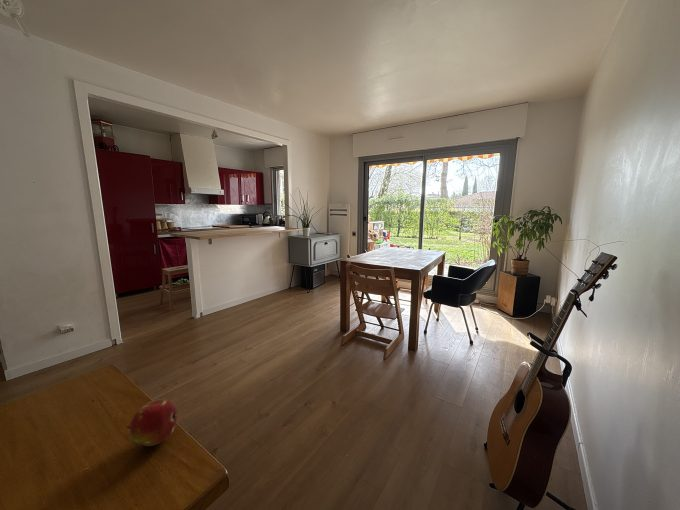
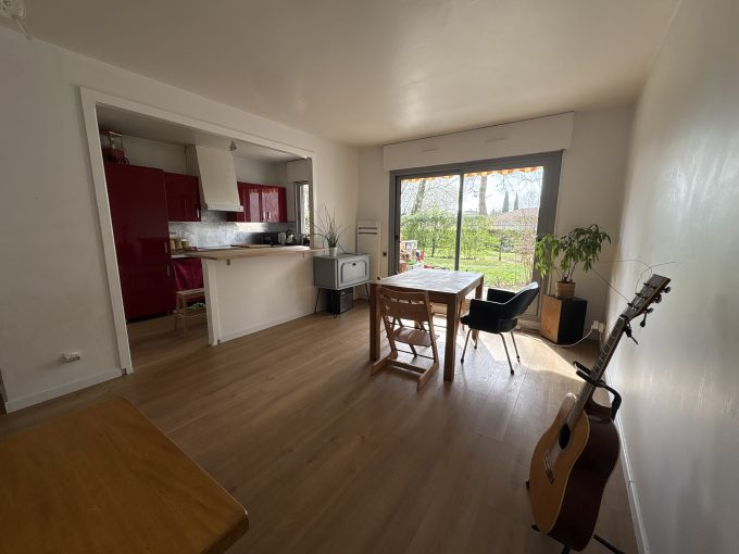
- fruit [125,398,178,447]
